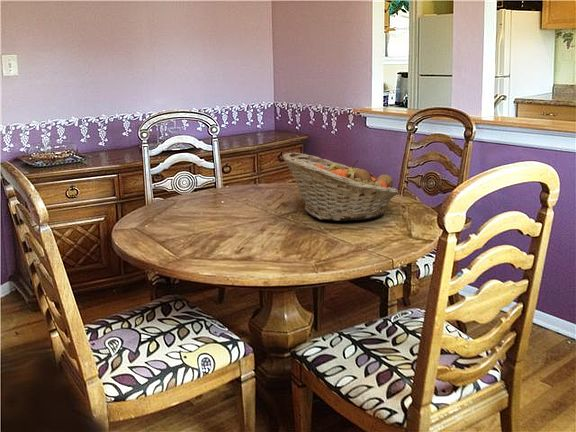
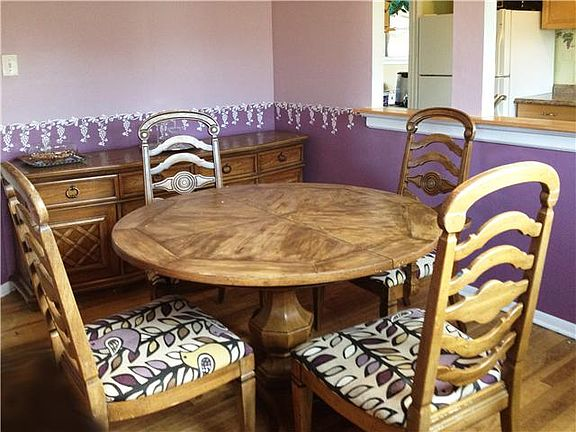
- fruit basket [281,151,399,222]
